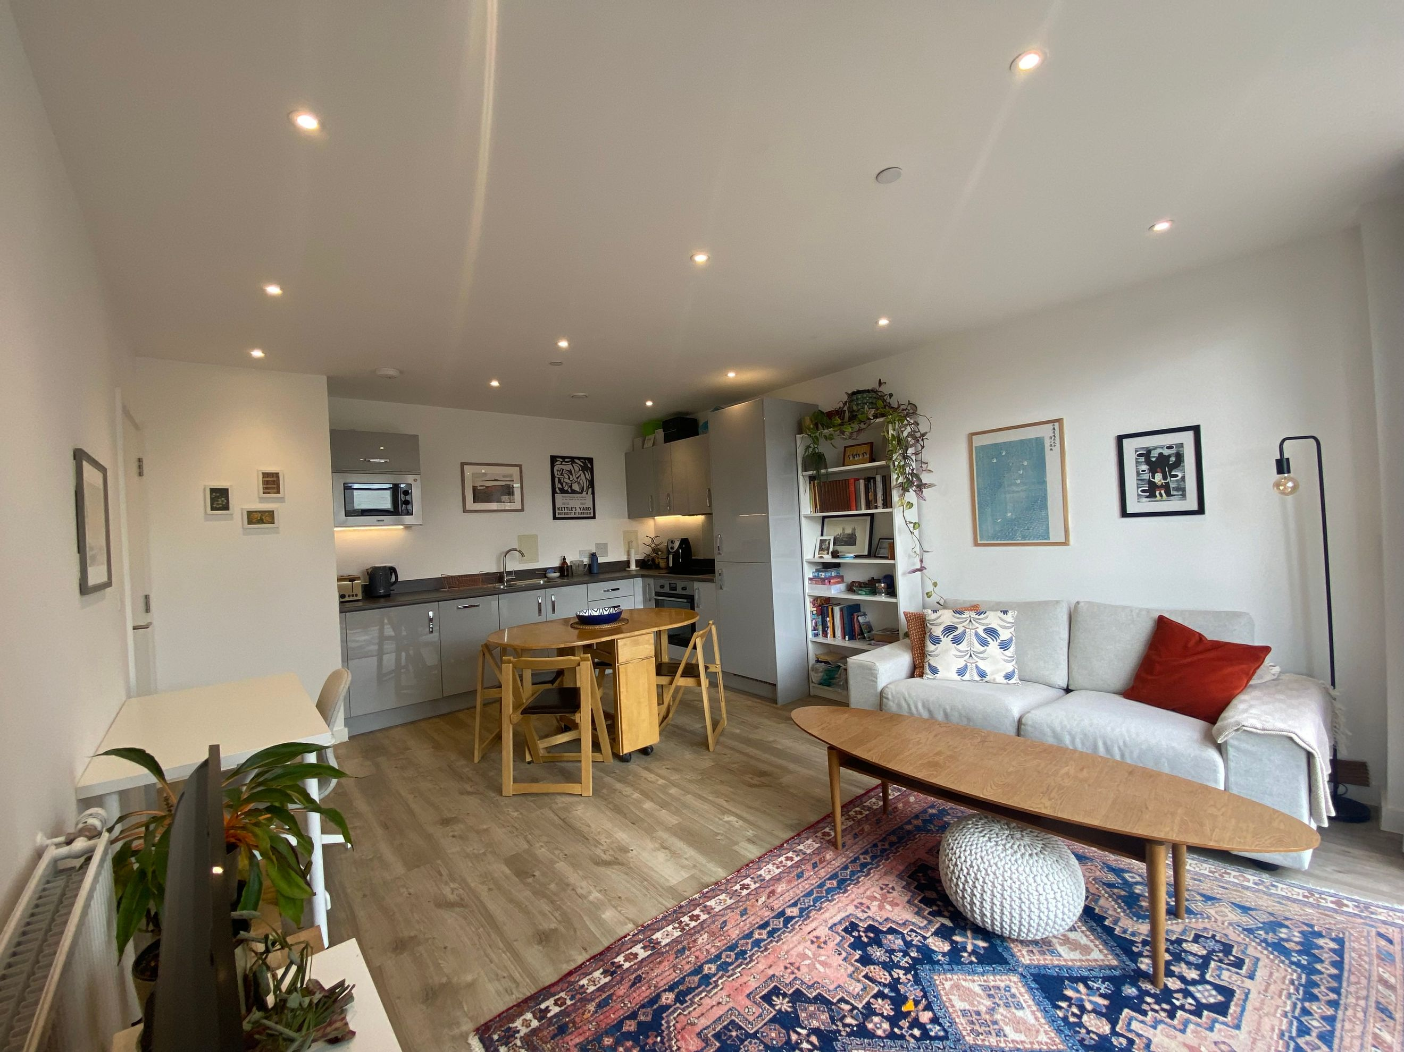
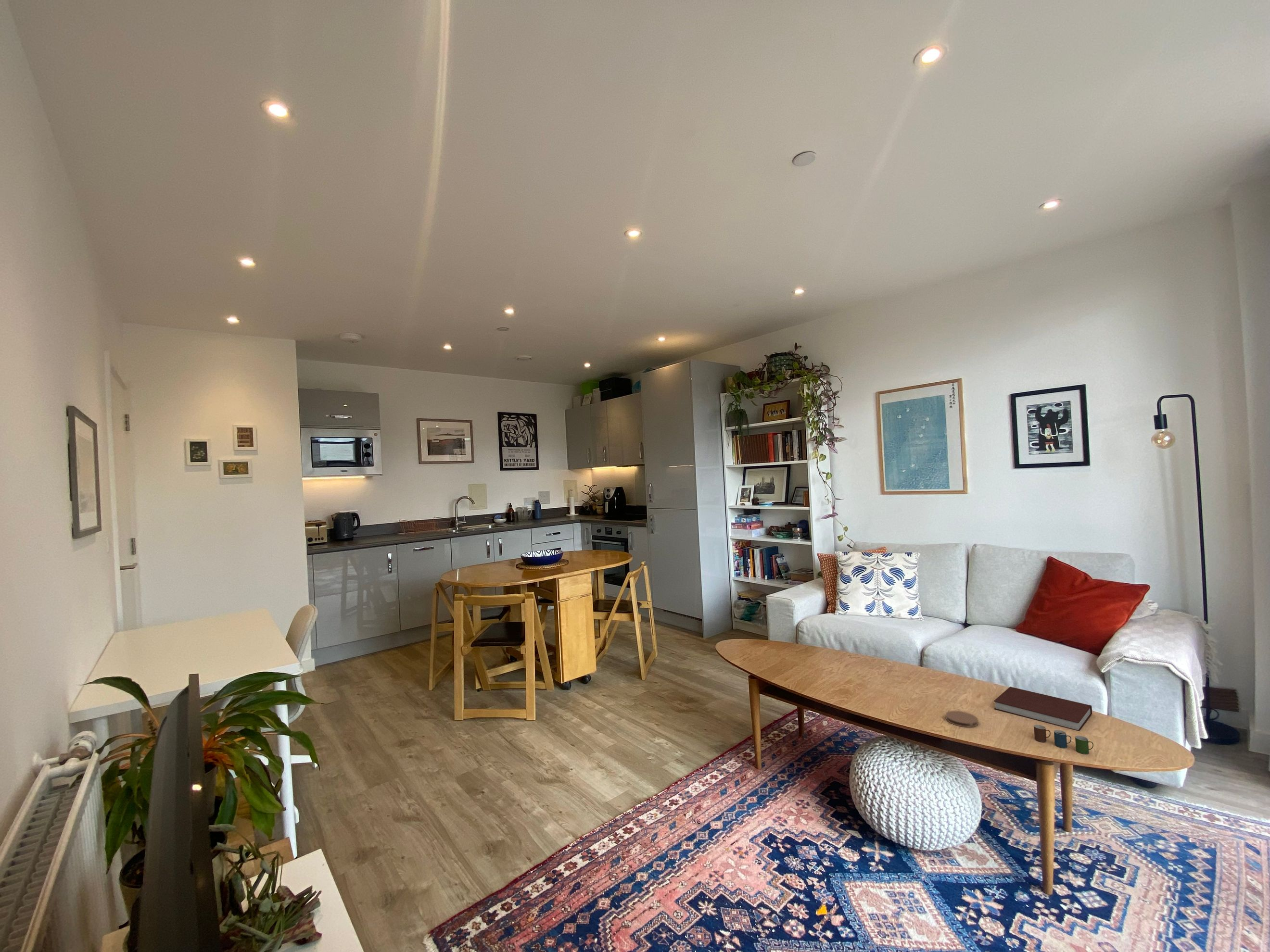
+ cup [1033,724,1094,754]
+ notebook [993,686,1092,732]
+ coaster [945,710,979,728]
